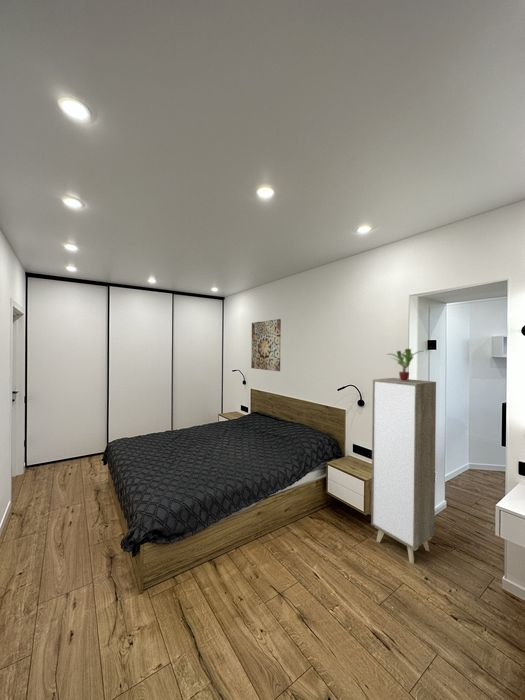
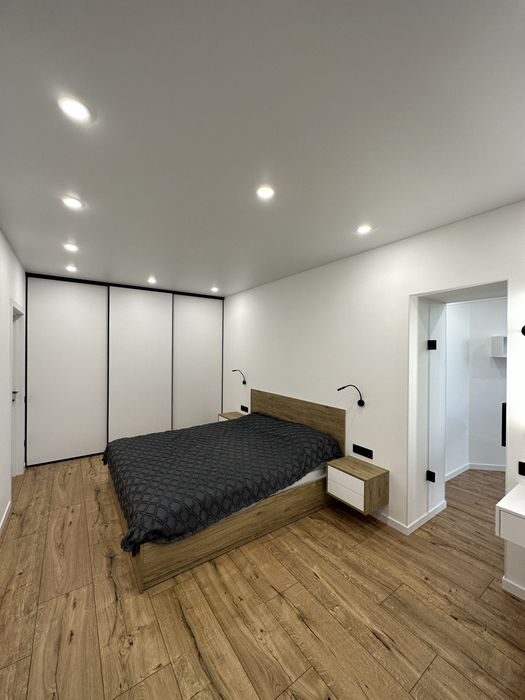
- wall art [250,318,282,372]
- cabinet [370,377,437,565]
- potted plant [385,348,423,381]
